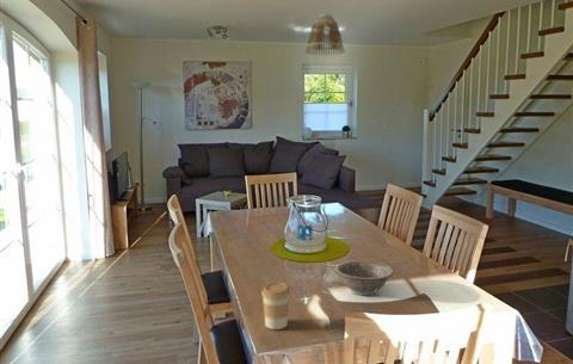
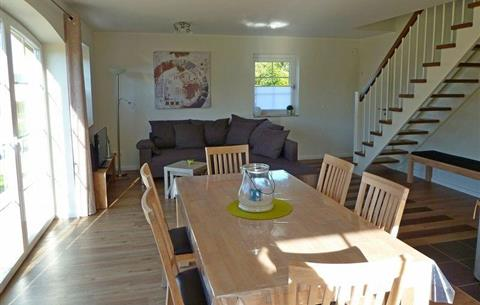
- coffee cup [260,280,292,331]
- lamp shade [304,13,346,56]
- decorative bowl [333,259,395,296]
